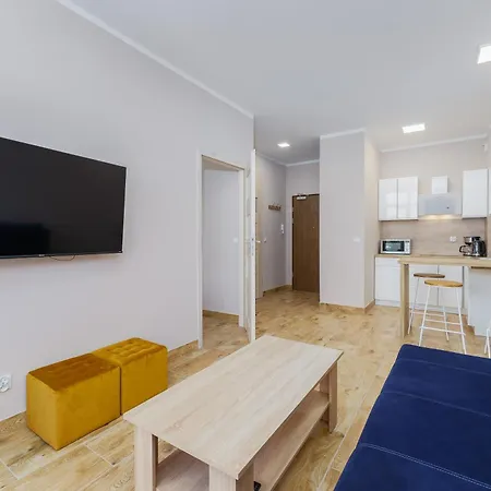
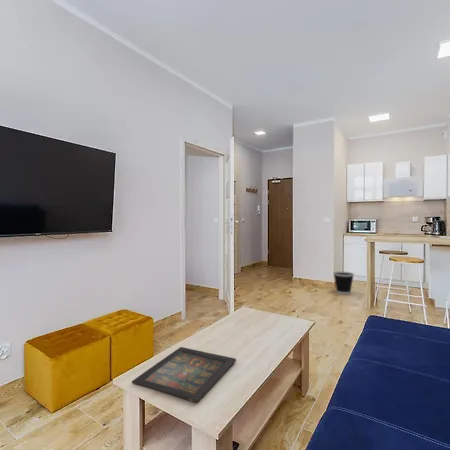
+ wastebasket [332,271,355,295]
+ icon panel [131,346,237,403]
